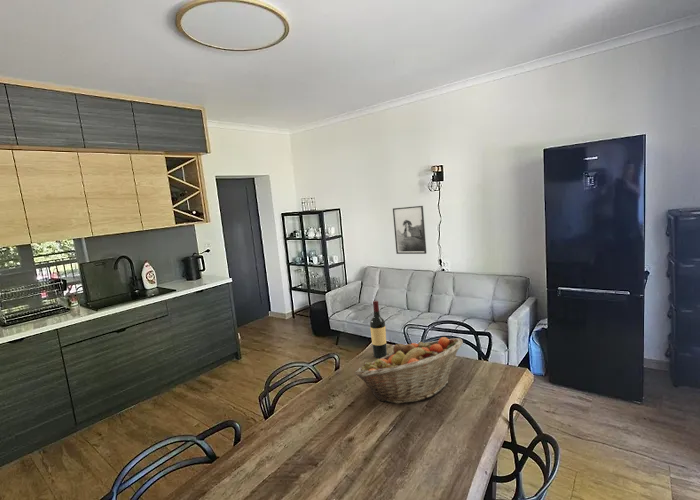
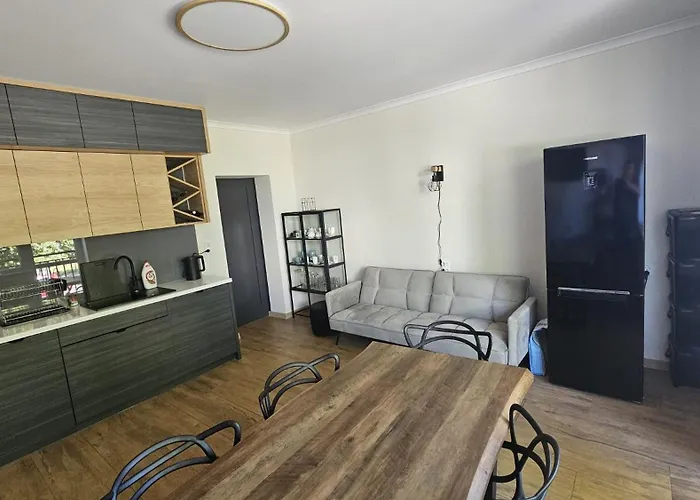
- fruit basket [354,336,464,405]
- wine bottle [369,300,388,359]
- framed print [392,205,427,255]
